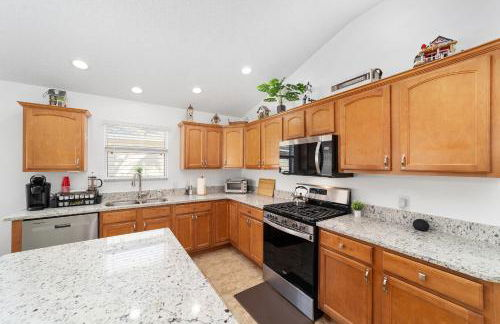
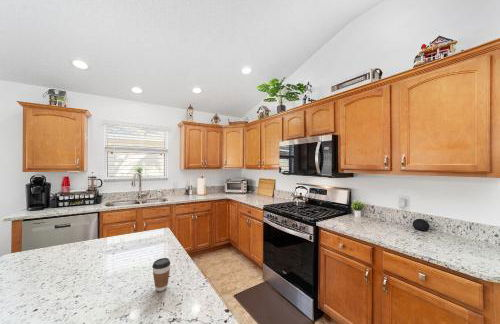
+ coffee cup [151,257,171,292]
